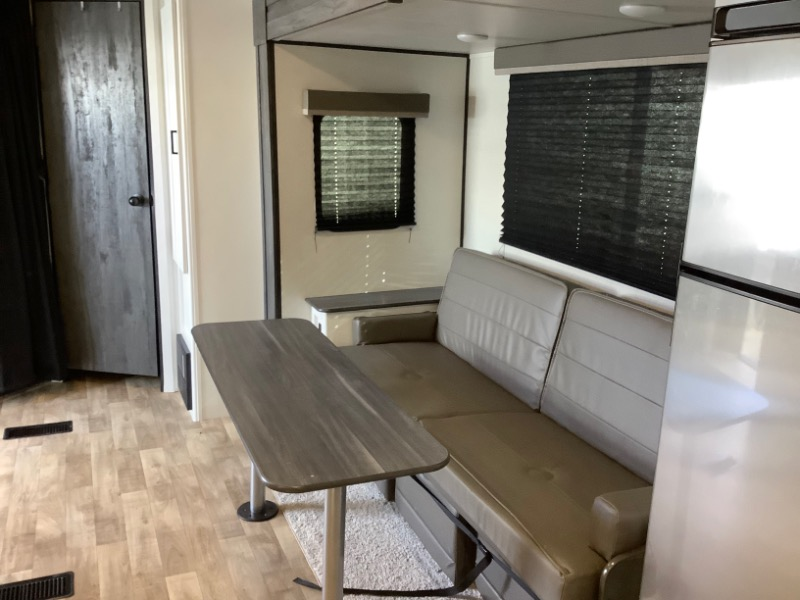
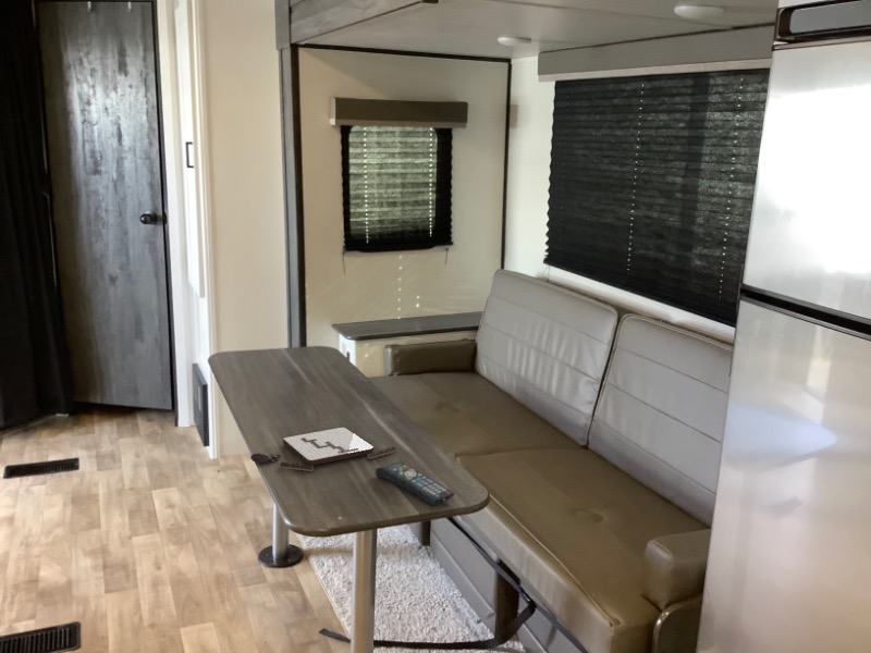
+ board game [249,426,398,472]
+ remote control [375,460,456,506]
